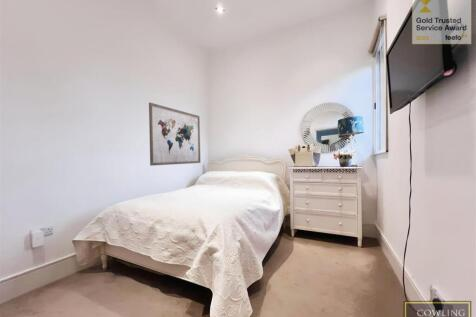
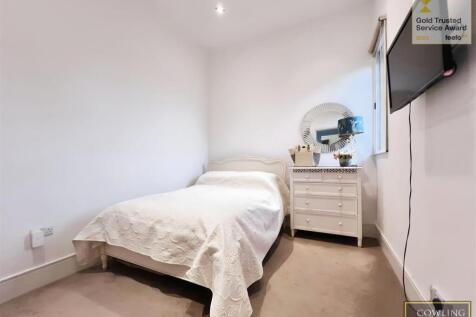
- wall art [148,102,201,167]
